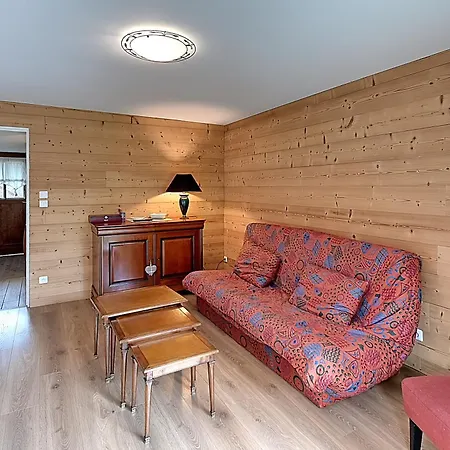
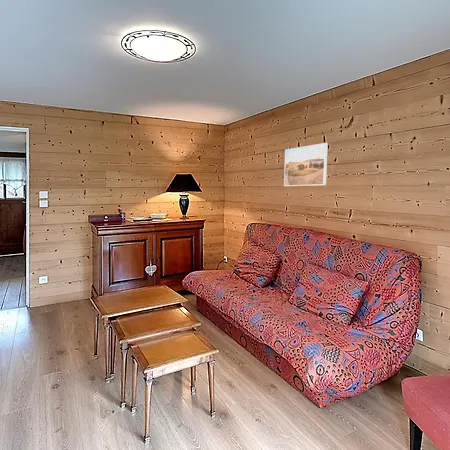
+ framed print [283,142,329,187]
